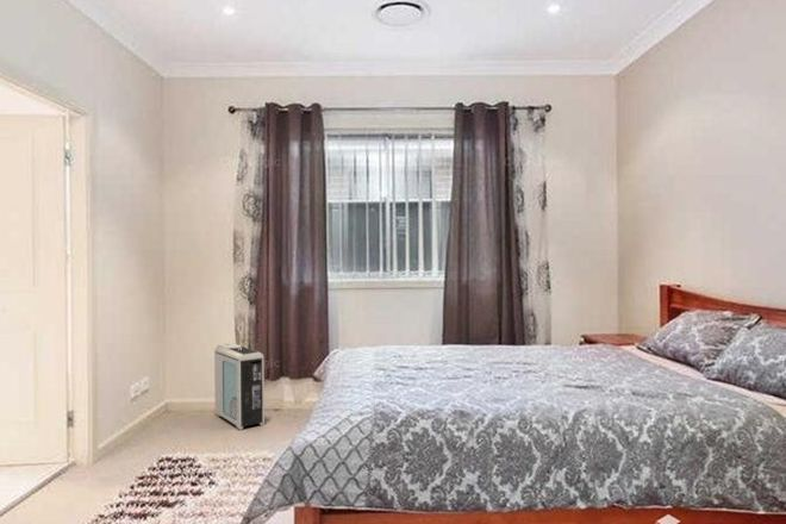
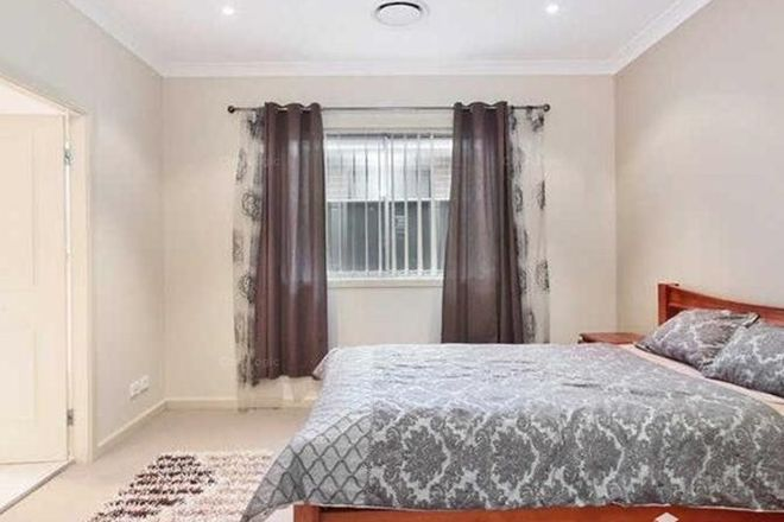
- air purifier [213,342,266,431]
